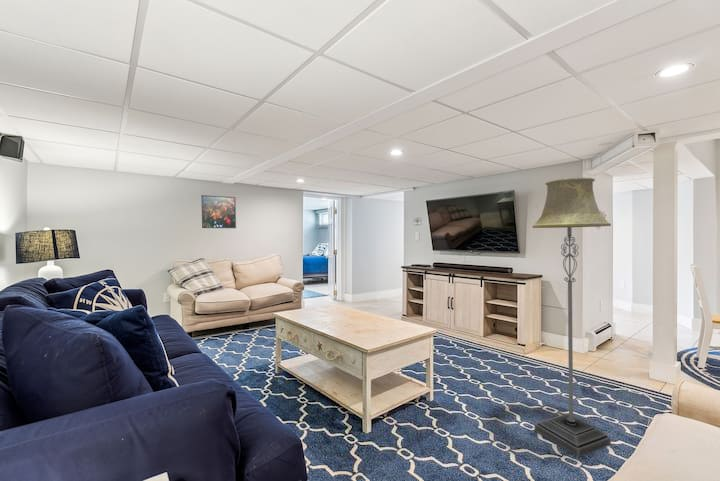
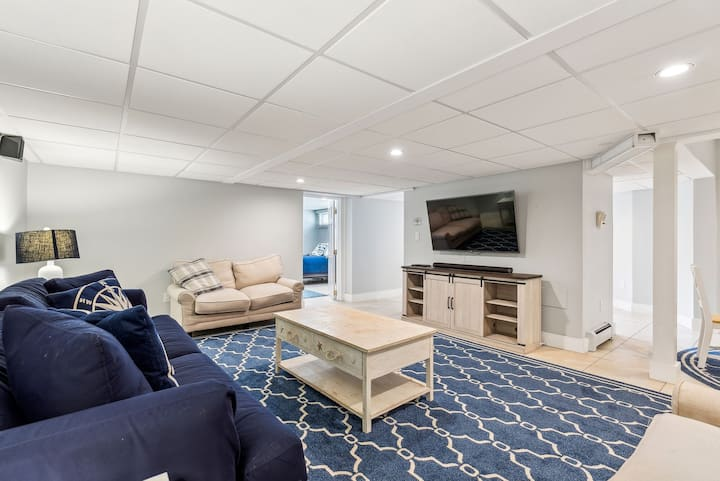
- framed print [200,194,237,229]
- floor lamp [531,177,612,458]
